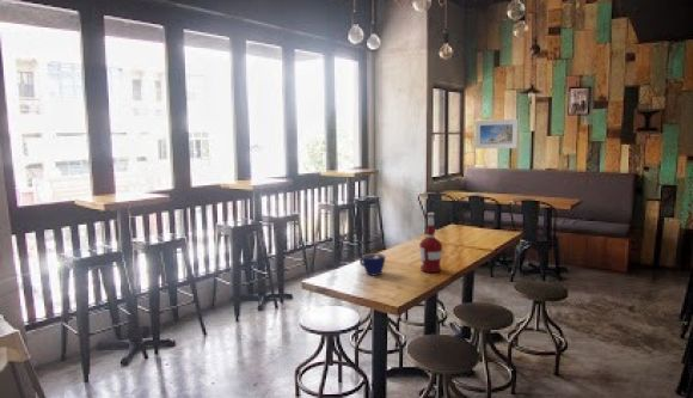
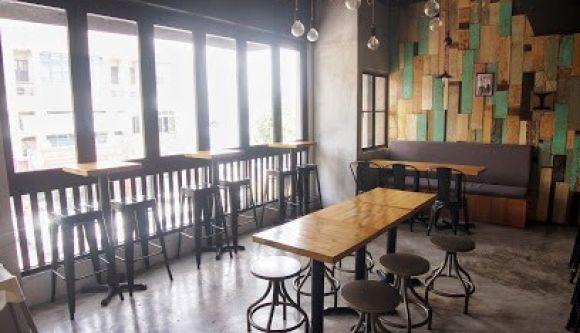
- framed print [474,118,520,149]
- alcohol [418,212,443,274]
- cup [358,252,386,276]
